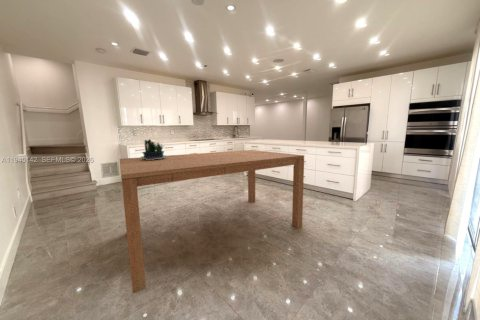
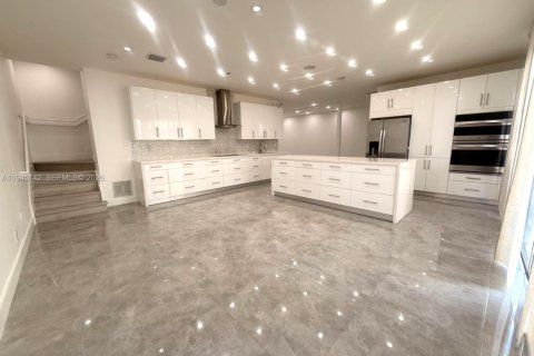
- potted plant [139,138,168,160]
- dining table [119,149,305,294]
